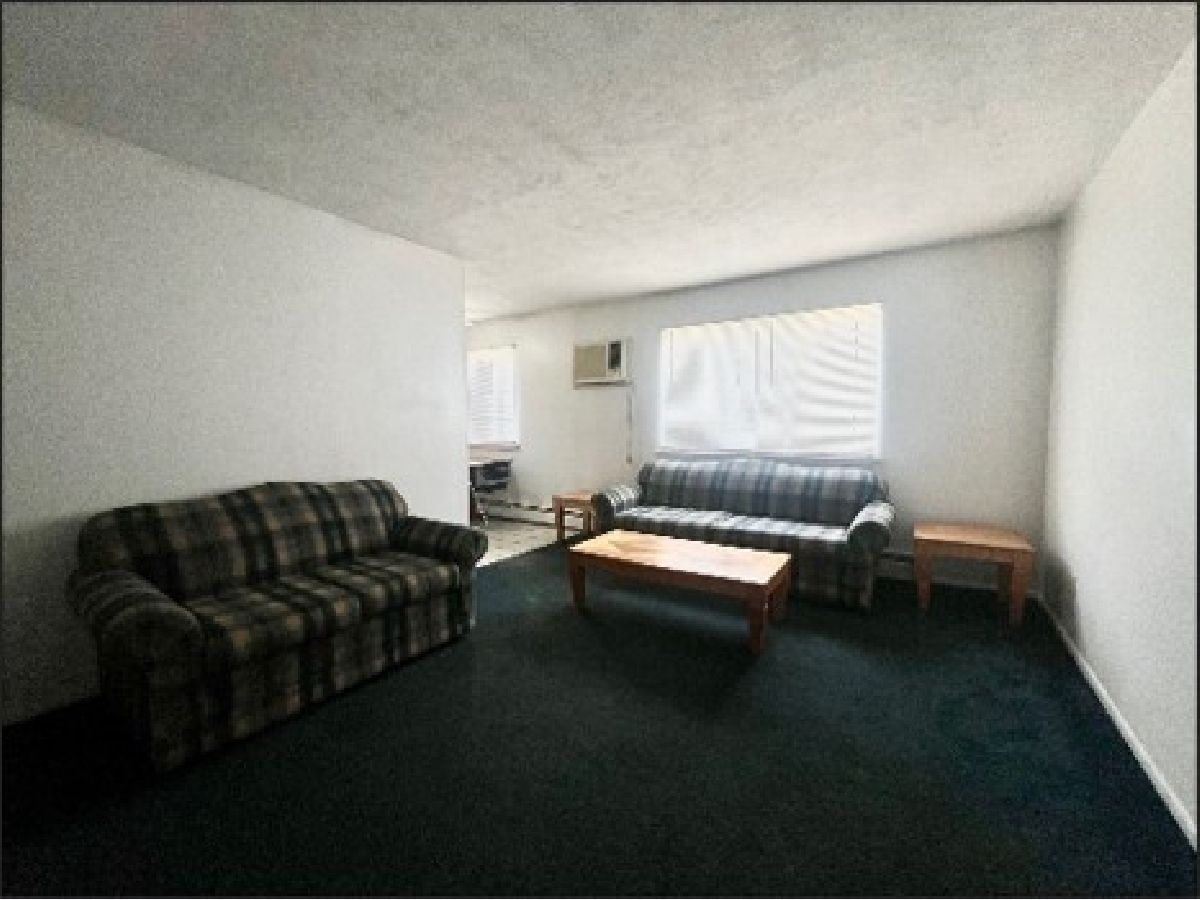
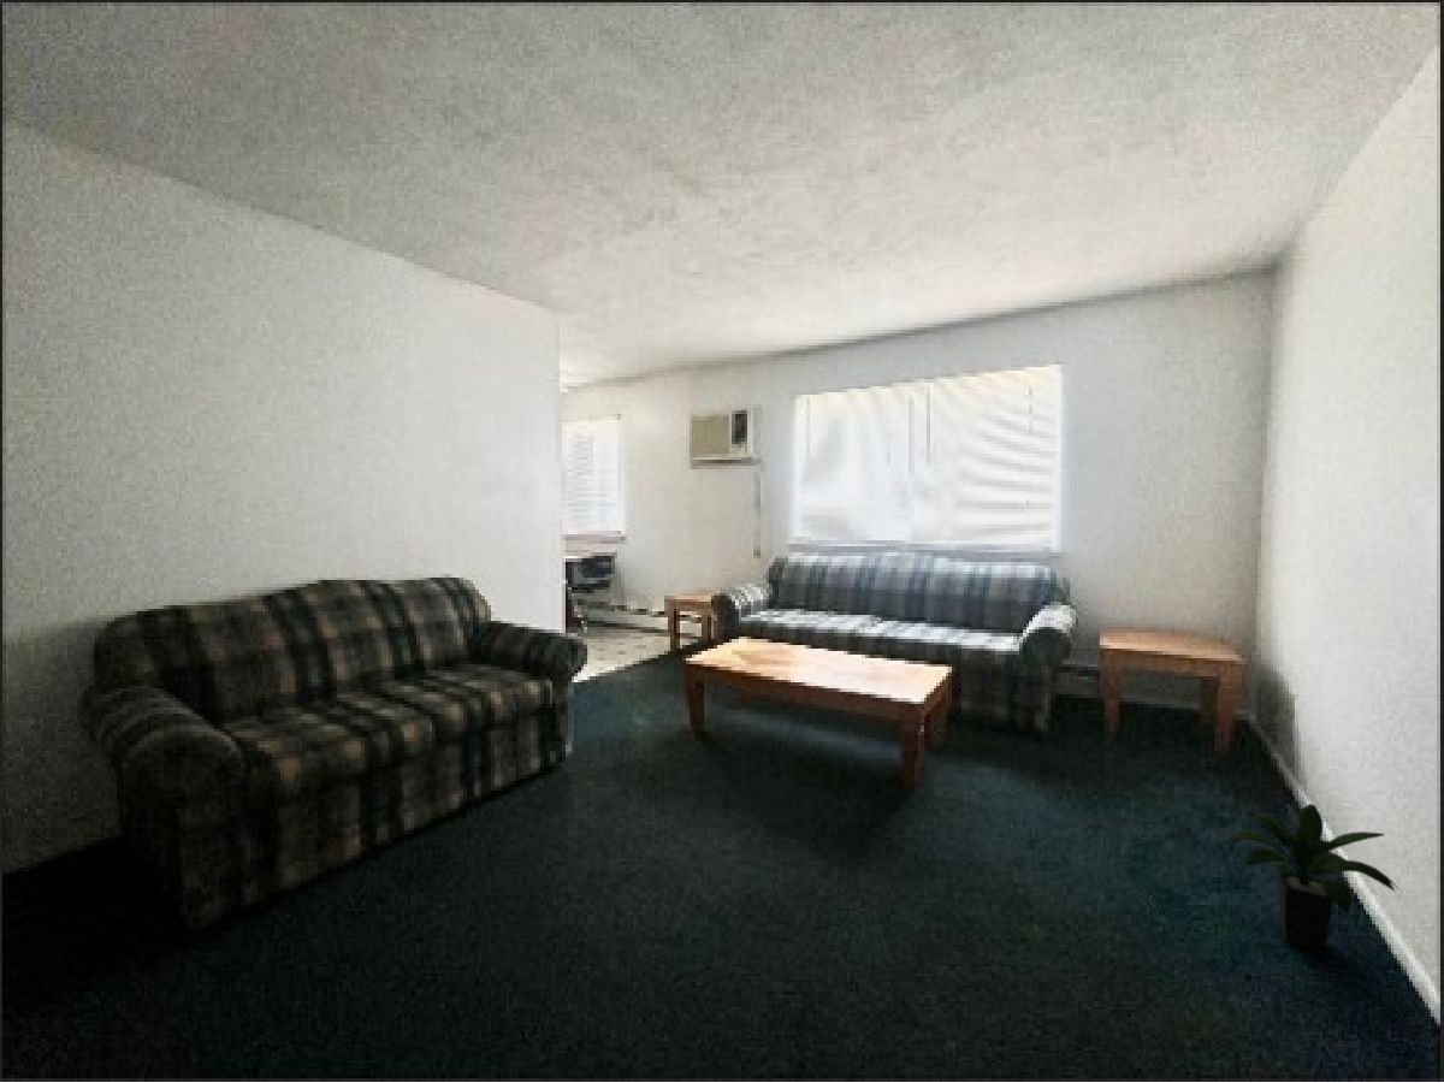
+ potted plant [1223,803,1401,955]
